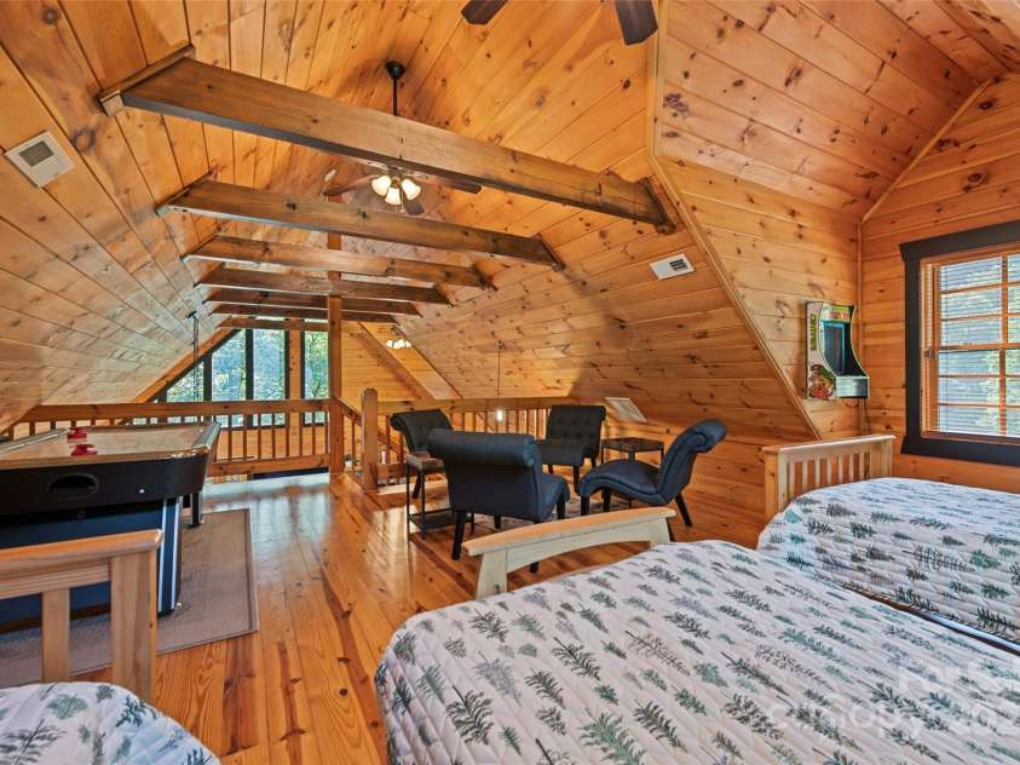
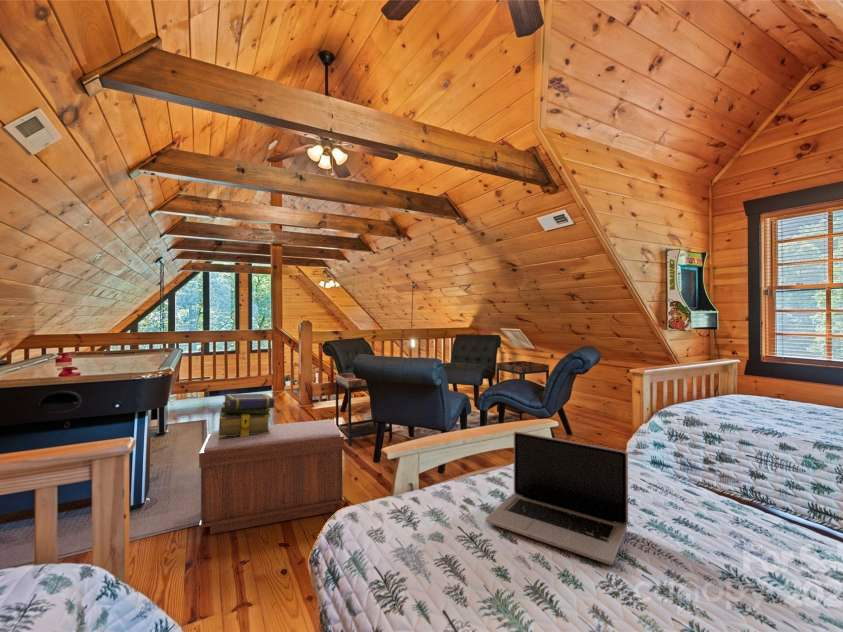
+ stack of books [218,393,275,437]
+ laptop [484,430,629,566]
+ bench [198,419,345,535]
